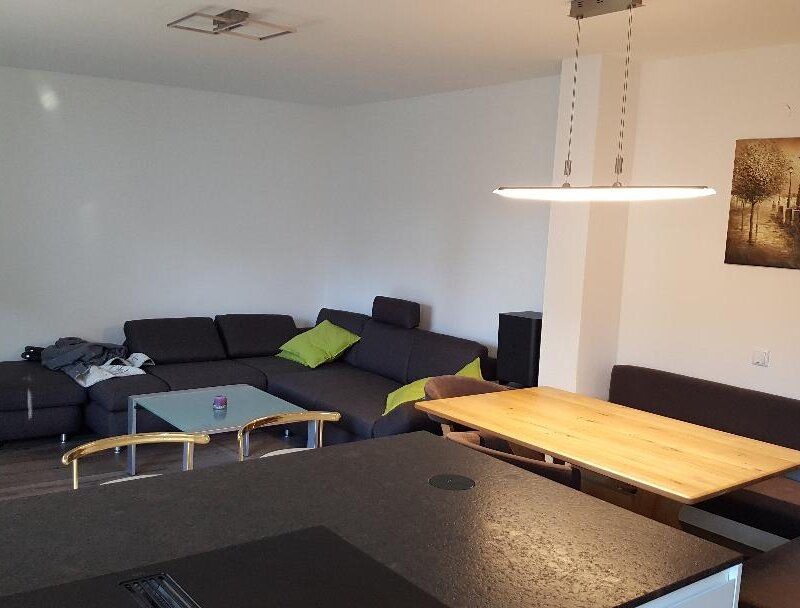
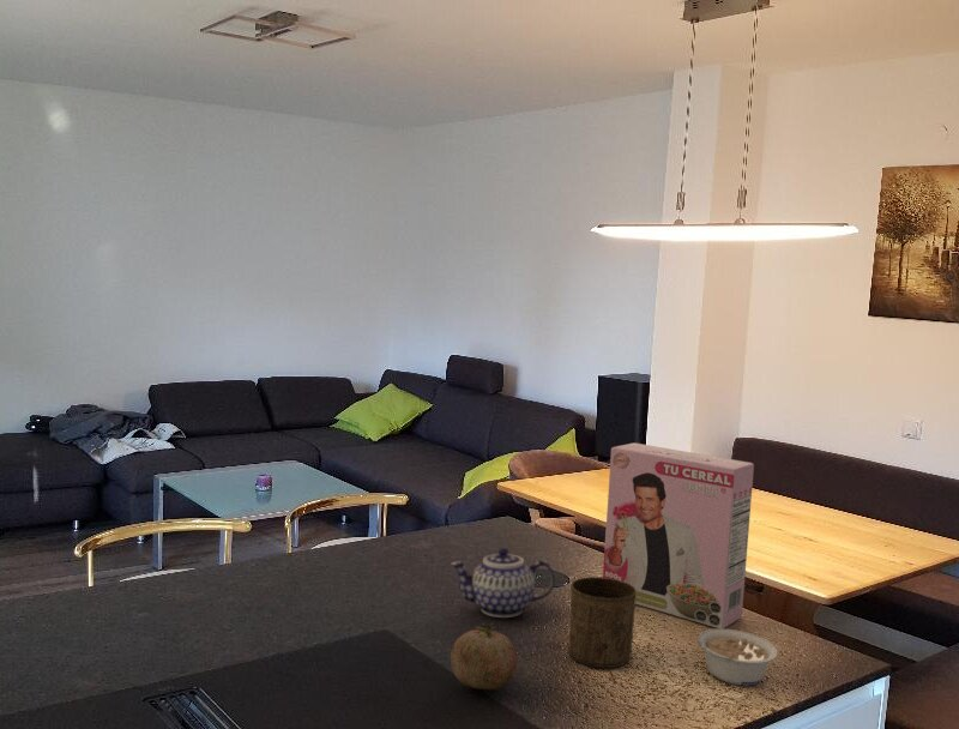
+ cup [567,576,637,669]
+ legume [696,628,779,687]
+ teapot [450,547,556,619]
+ cereal box [602,441,755,629]
+ fruit [450,621,518,691]
